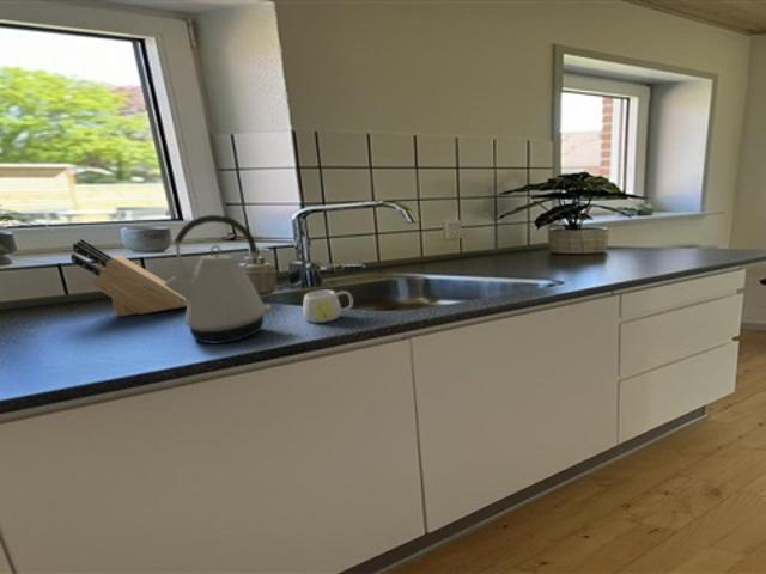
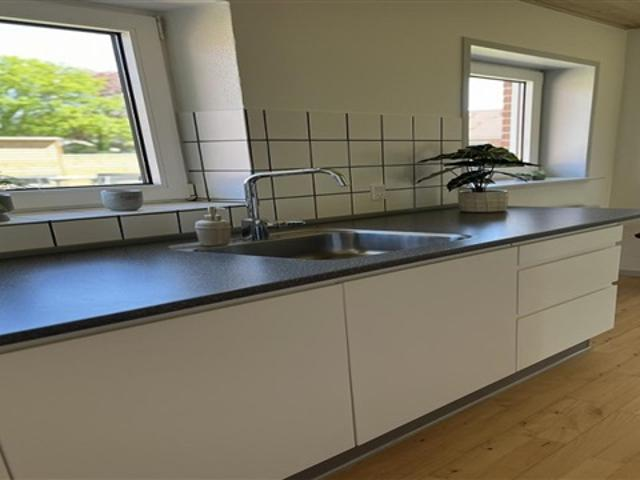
- mug [302,289,354,324]
- kettle [164,214,273,344]
- knife block [69,238,187,318]
